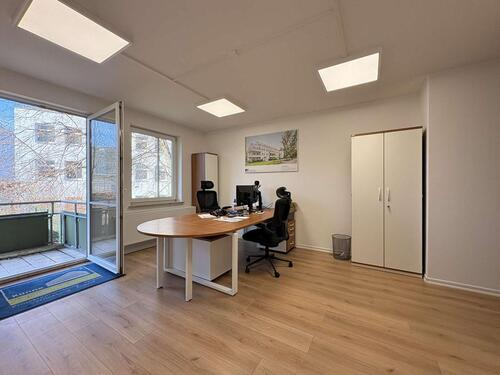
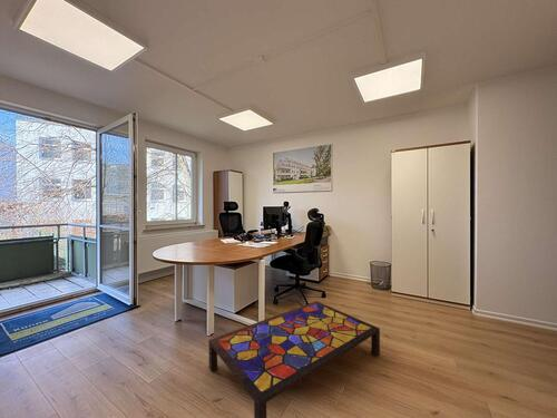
+ coffee table [207,300,381,418]
